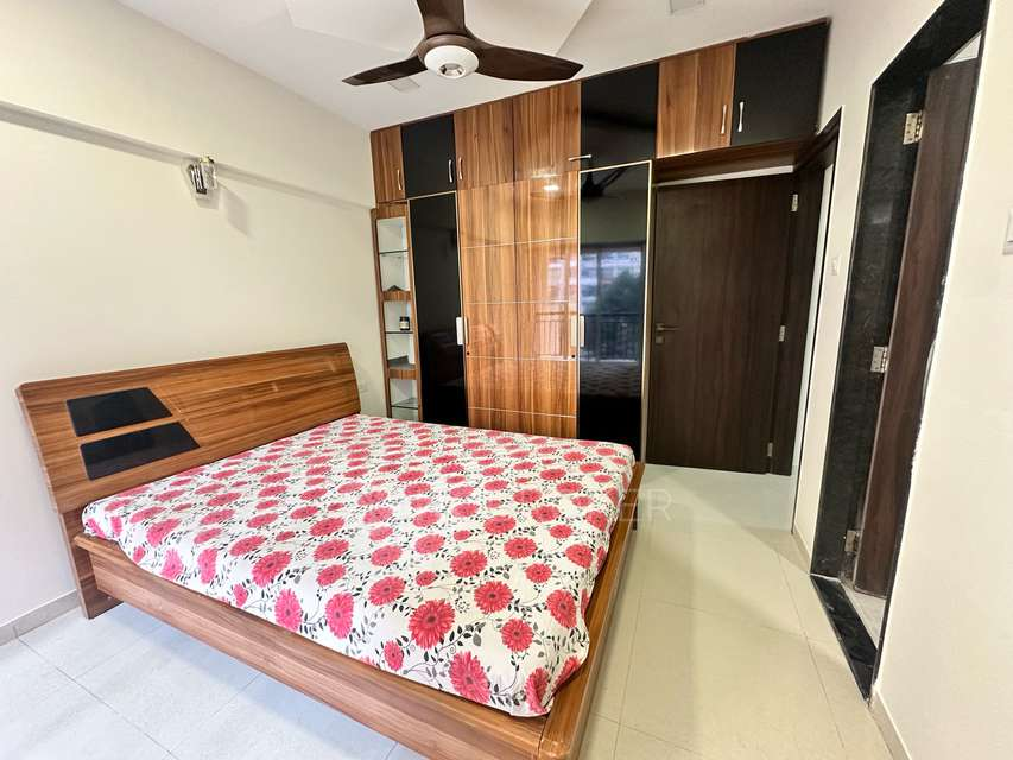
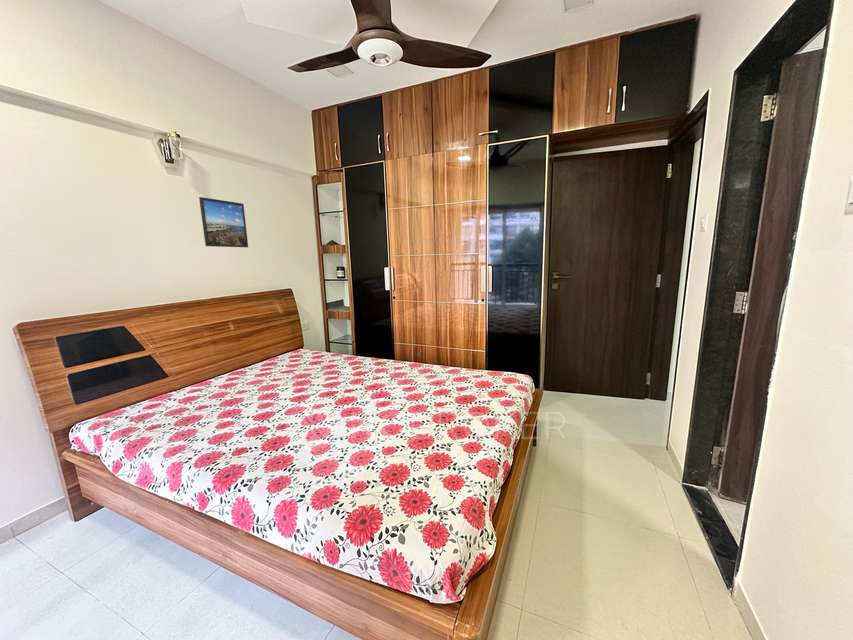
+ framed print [198,196,249,248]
